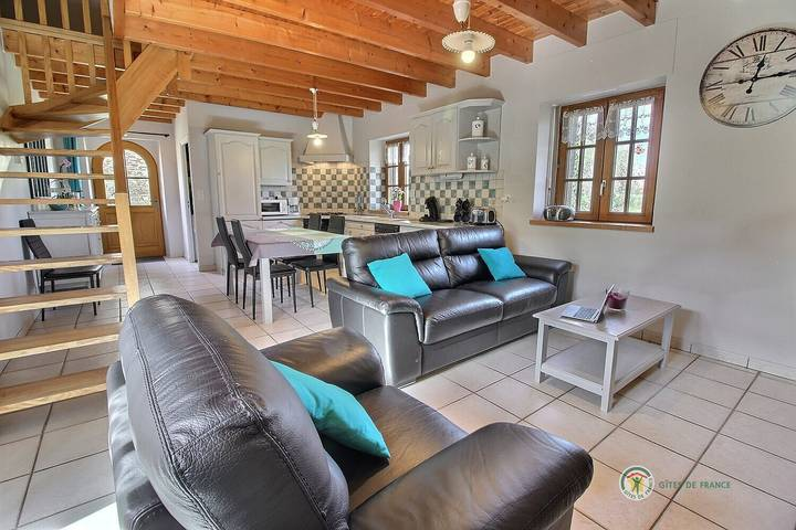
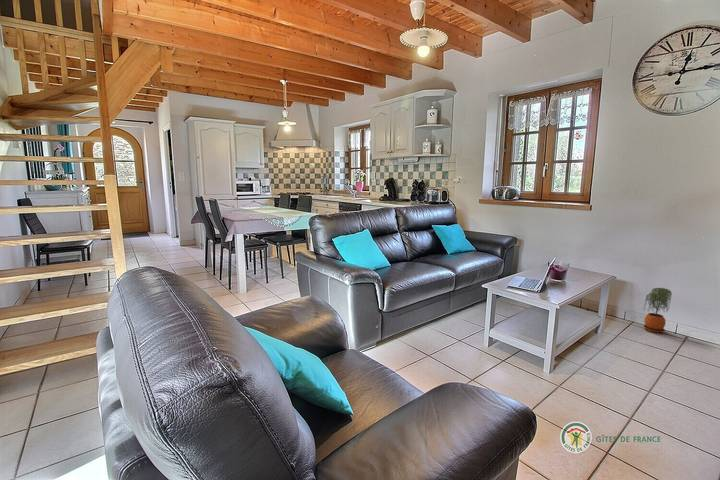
+ potted plant [642,287,673,333]
